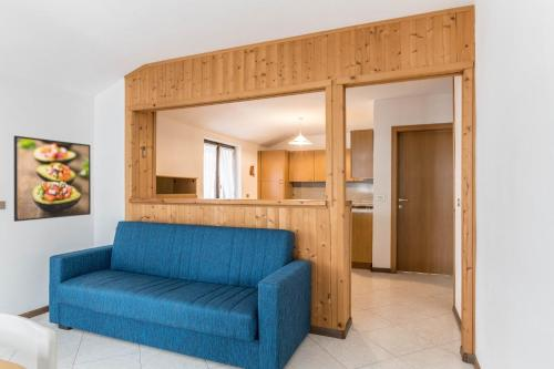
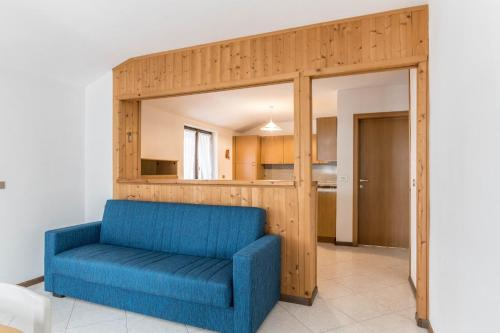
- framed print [13,135,92,223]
